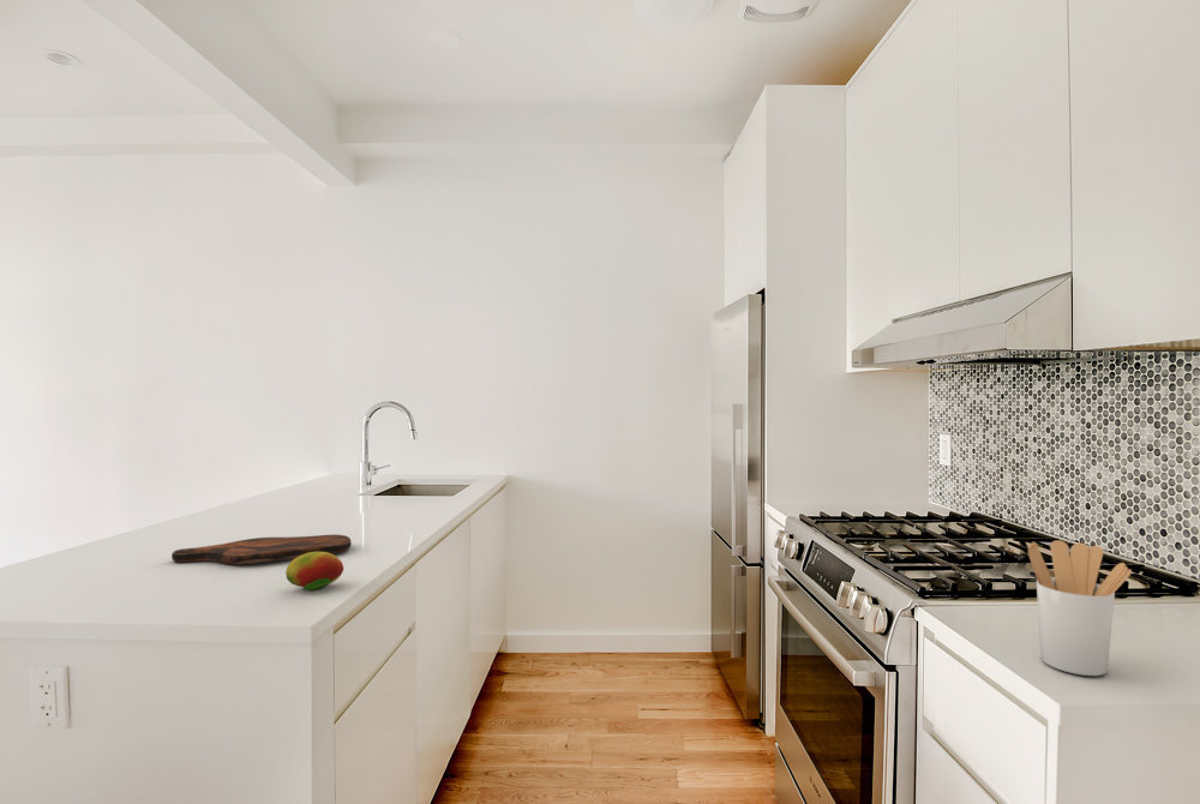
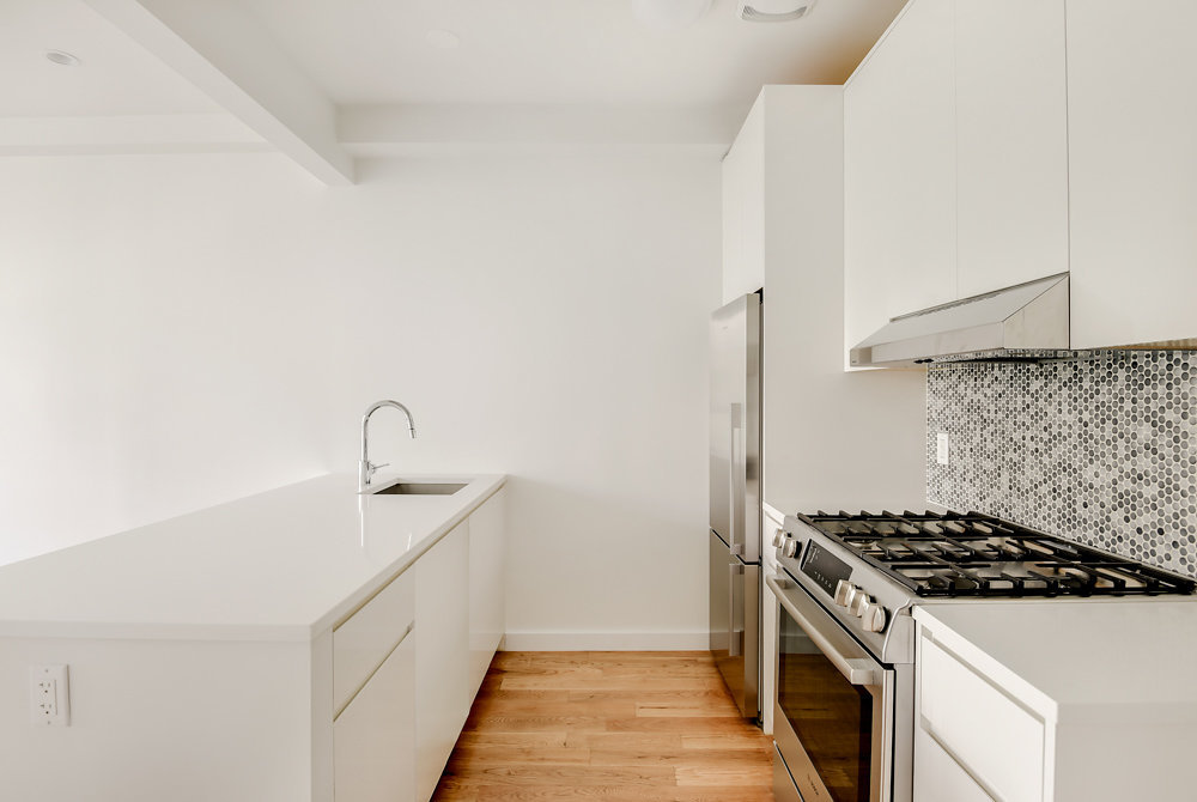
- fruit [284,552,344,593]
- utensil holder [1027,539,1133,677]
- cutting board [170,533,353,565]
